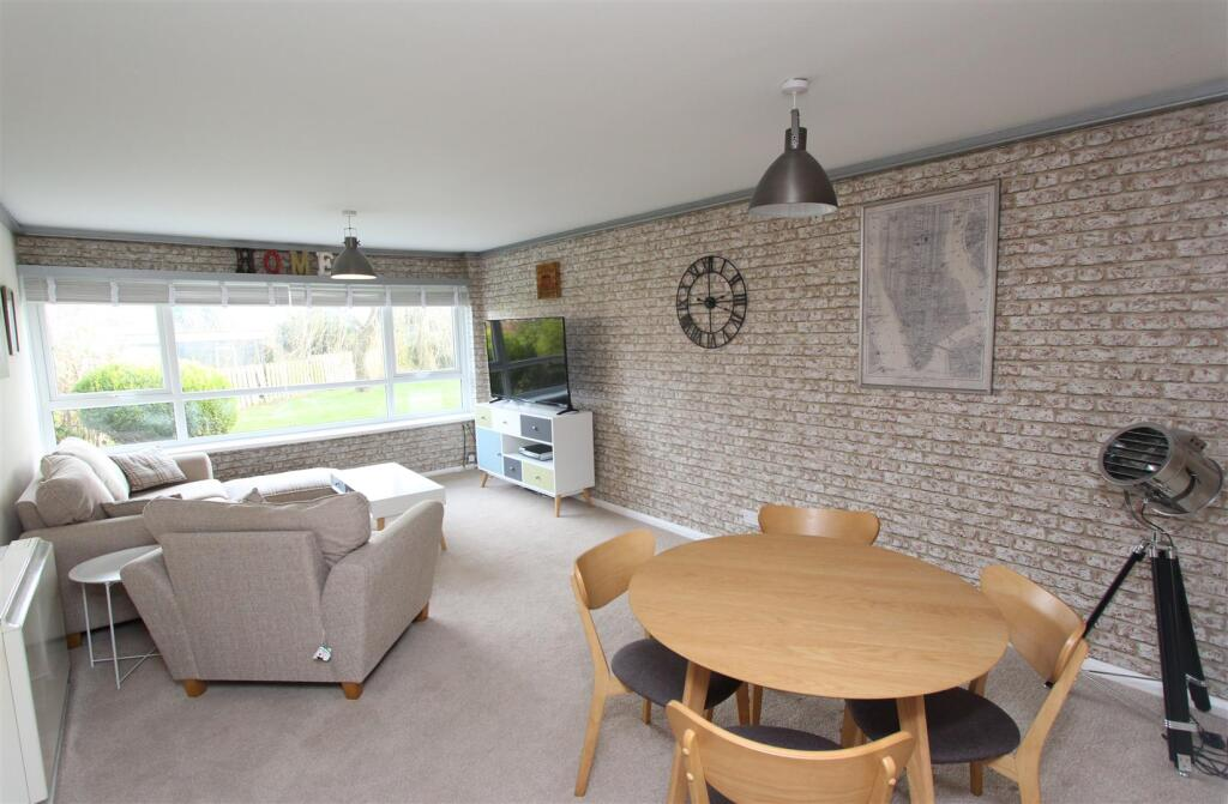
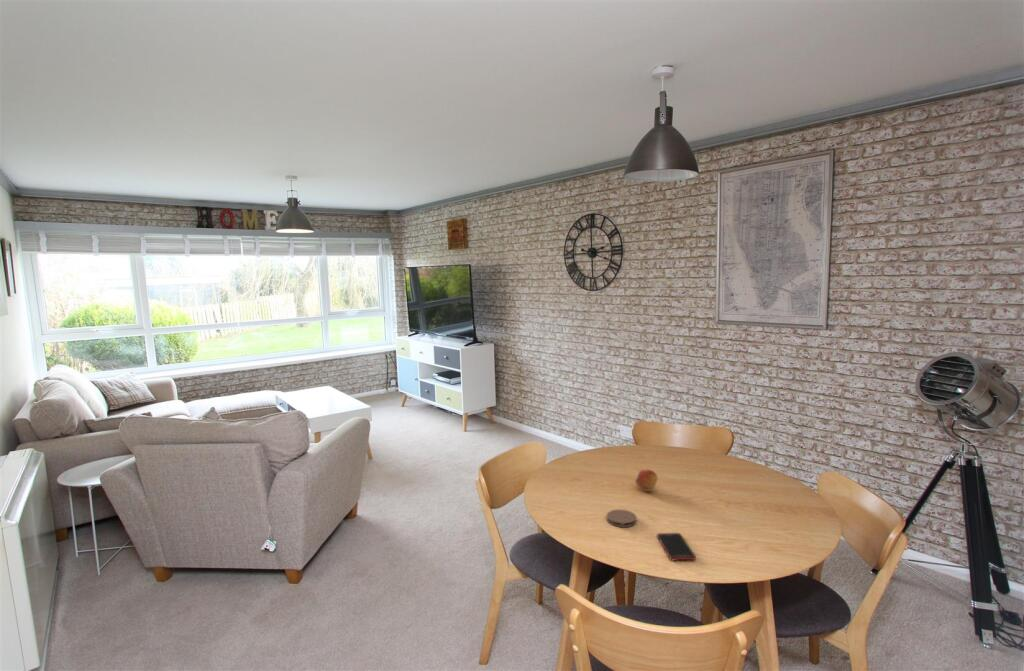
+ coaster [606,509,638,528]
+ fruit [634,469,658,493]
+ cell phone [656,532,697,562]
